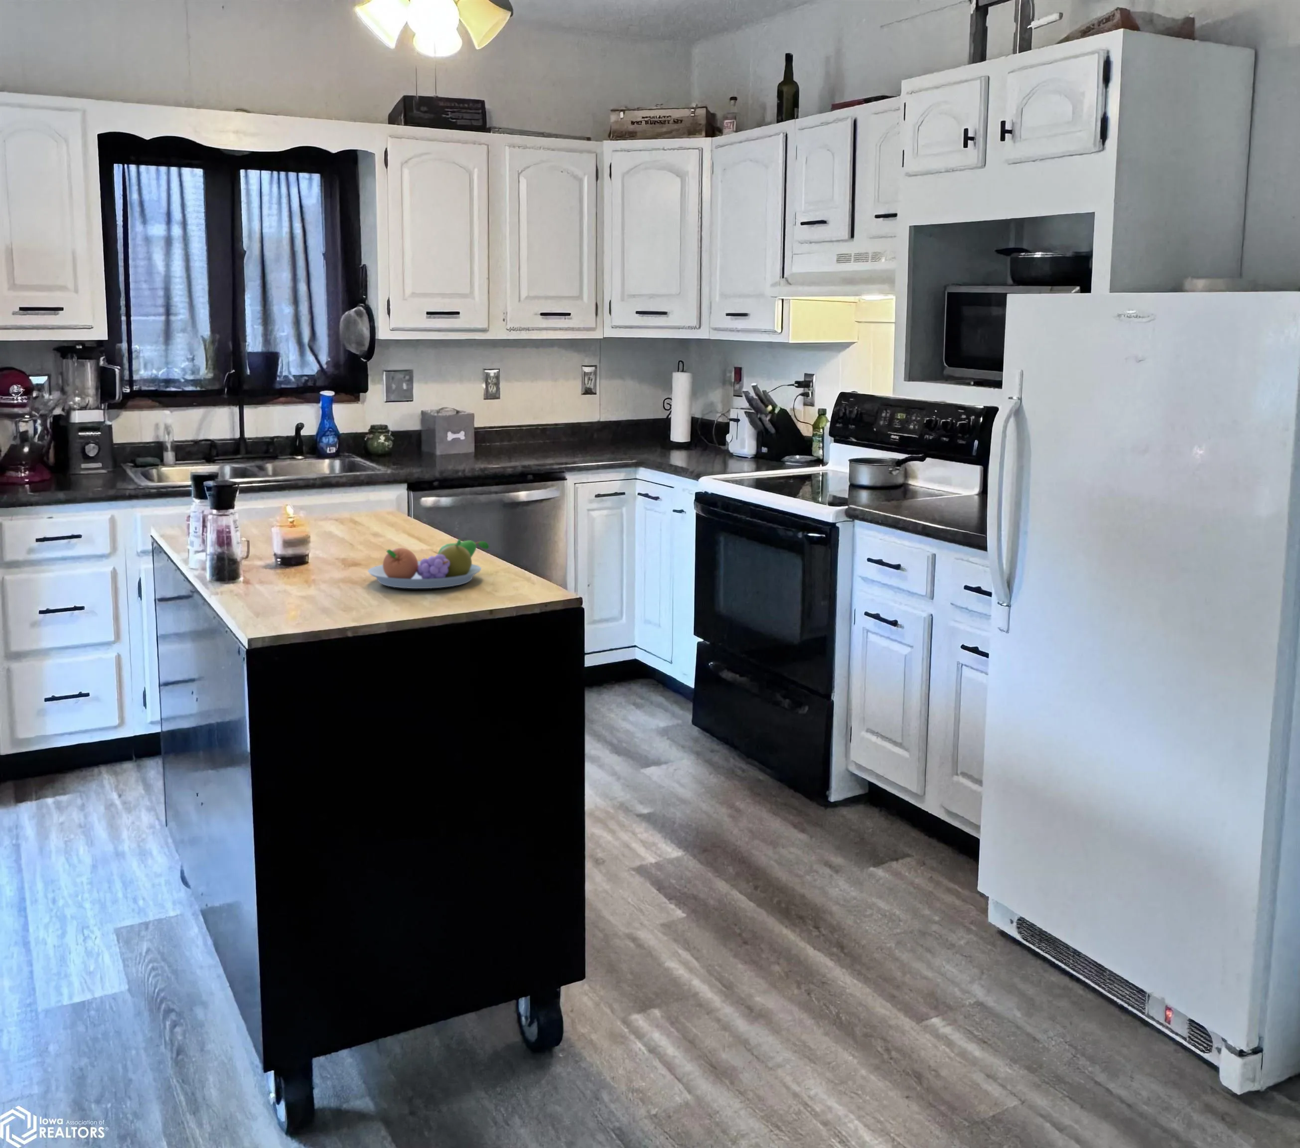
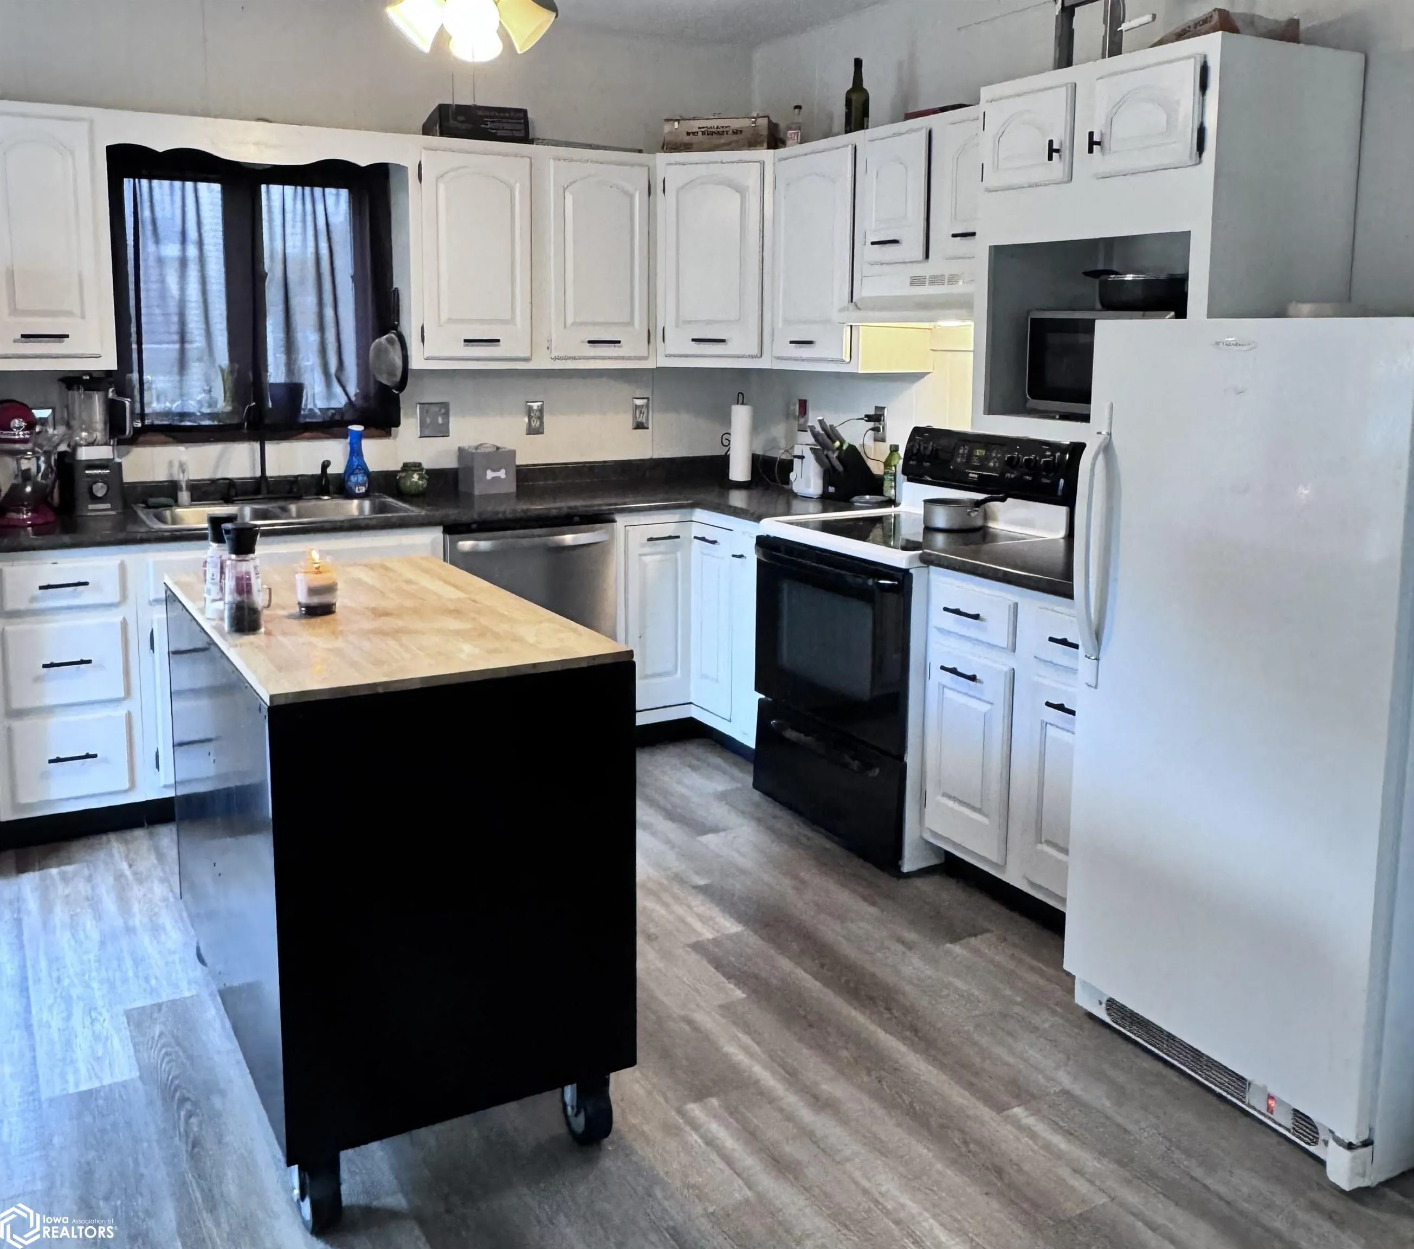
- fruit bowl [367,539,490,588]
